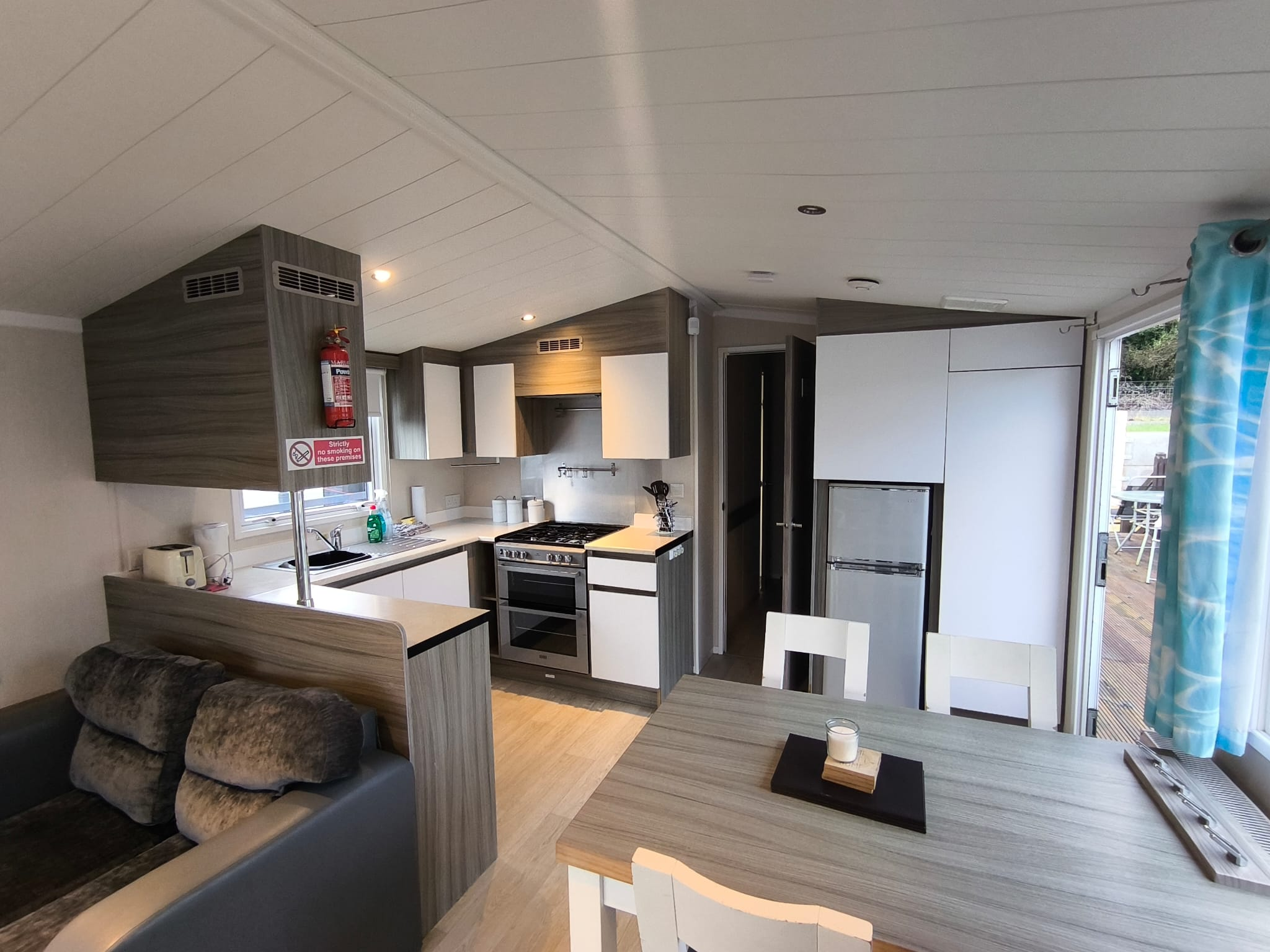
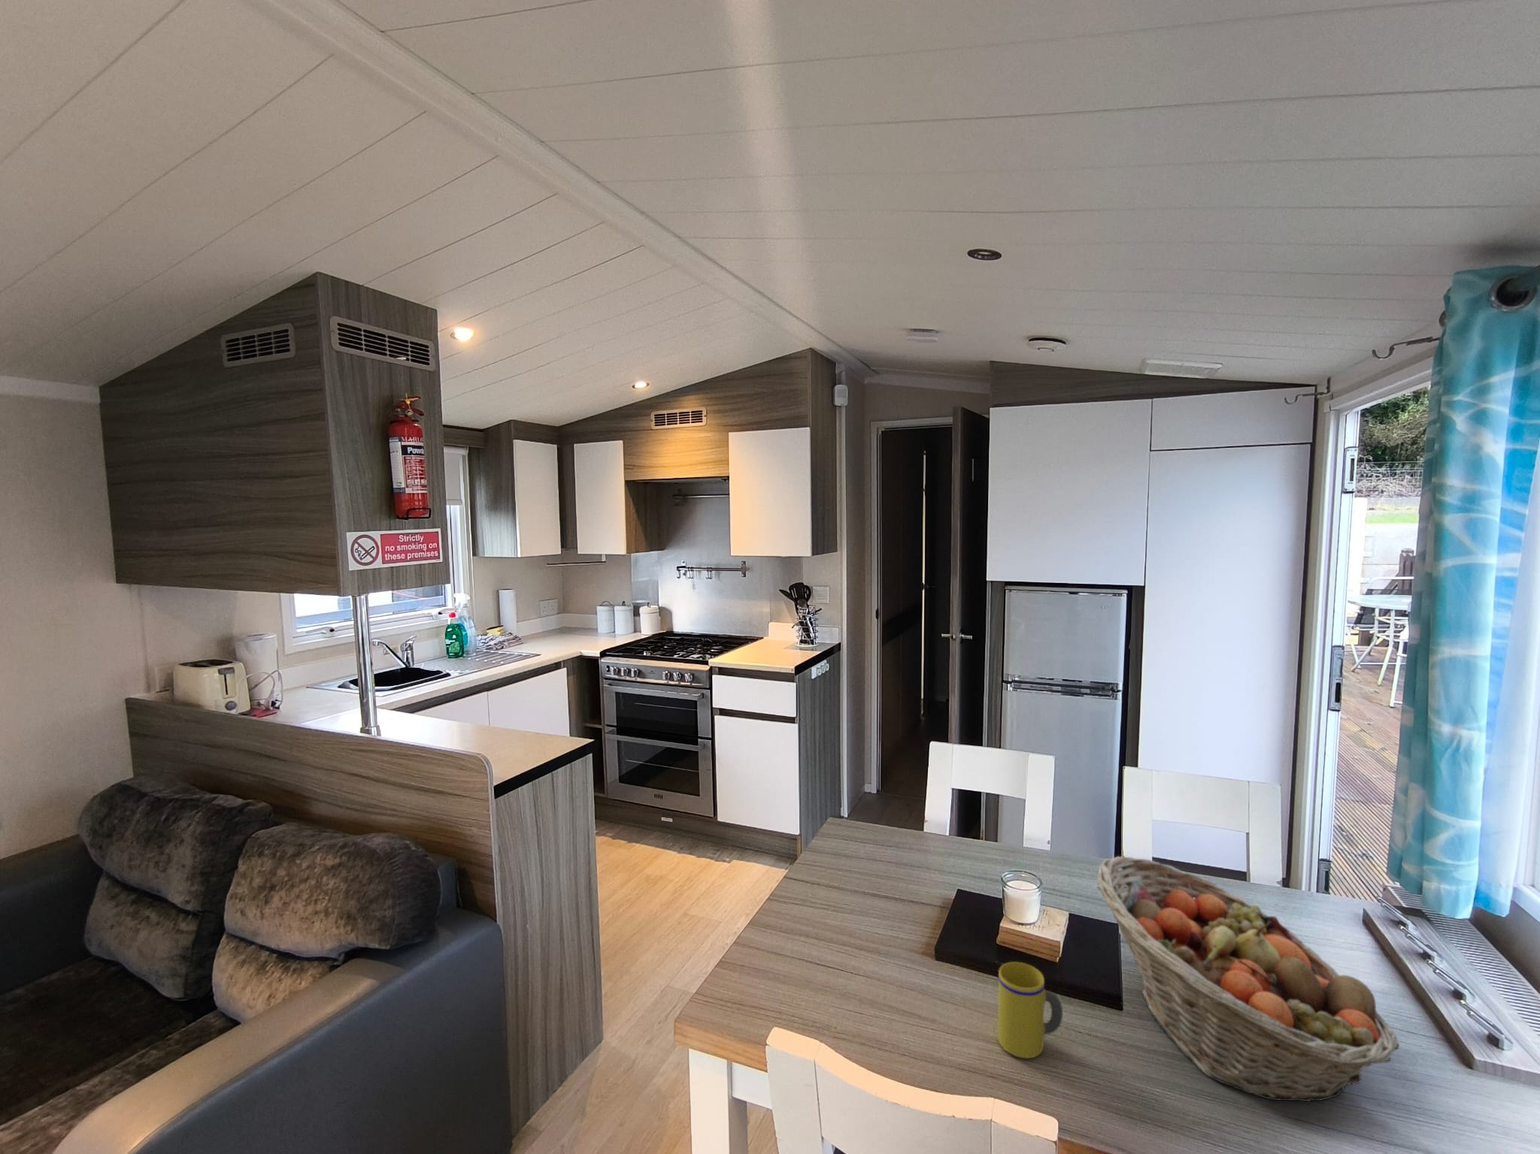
+ fruit basket [1096,856,1401,1102]
+ mug [997,961,1063,1058]
